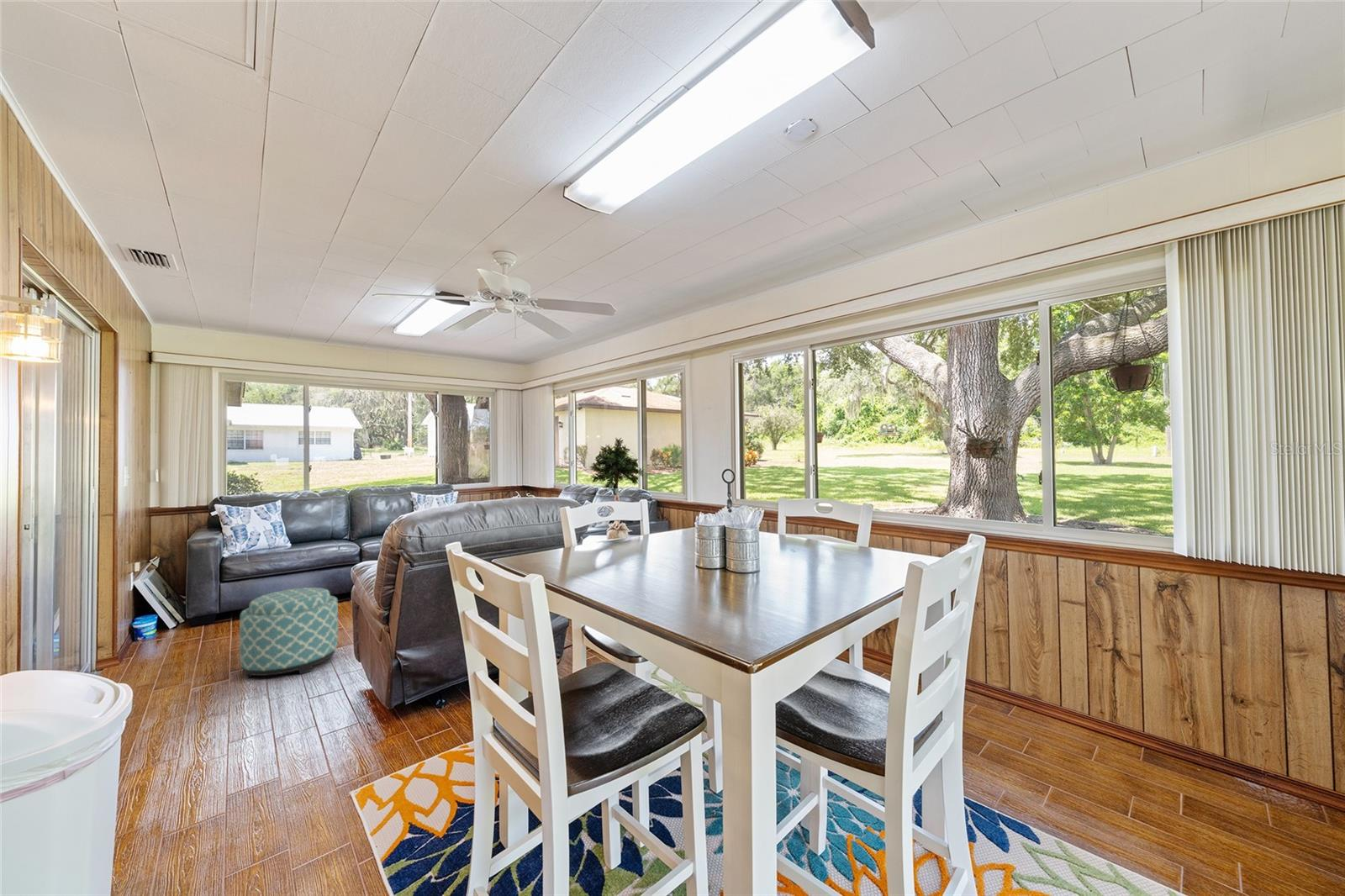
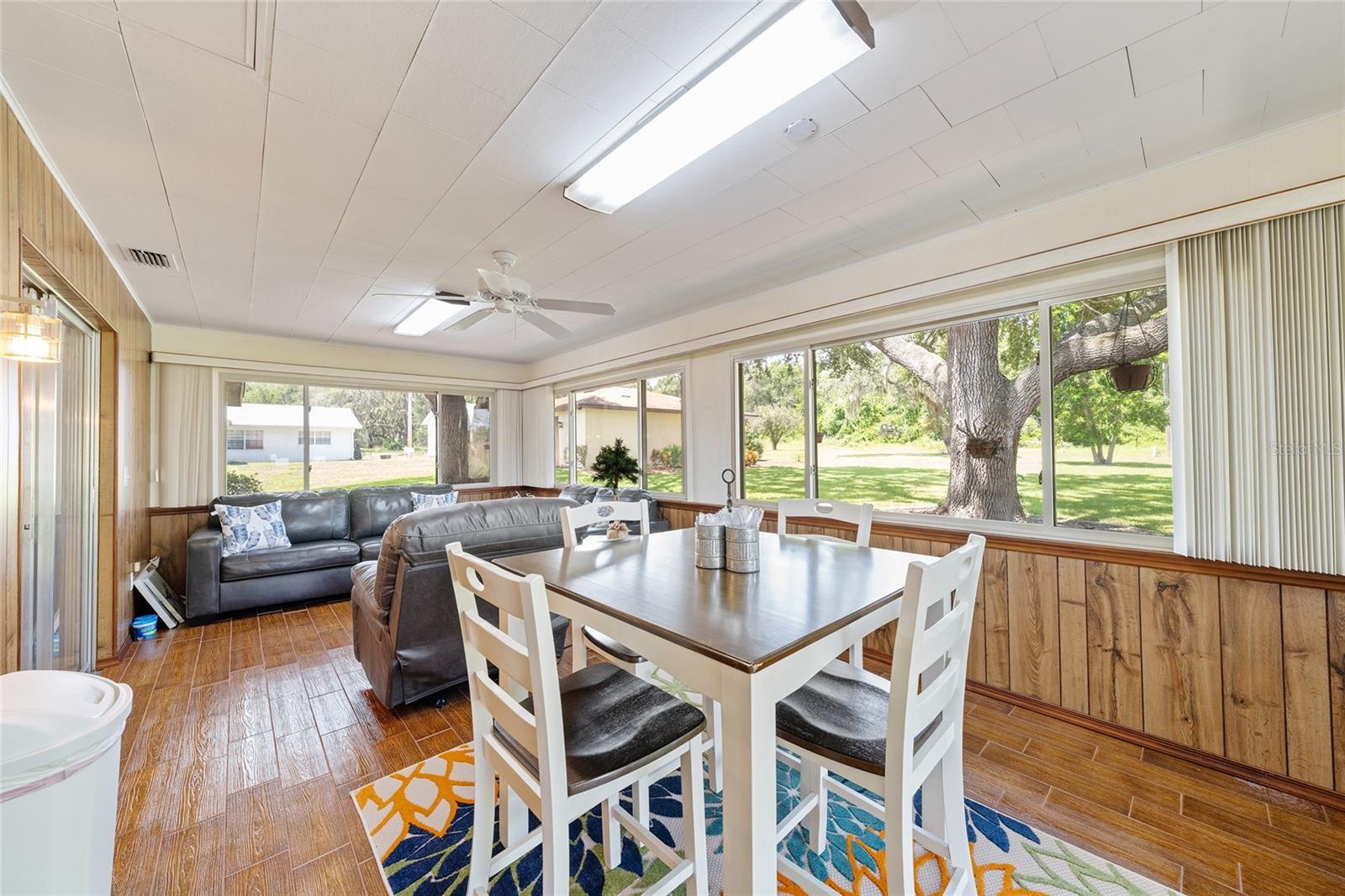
- ottoman [239,587,339,679]
